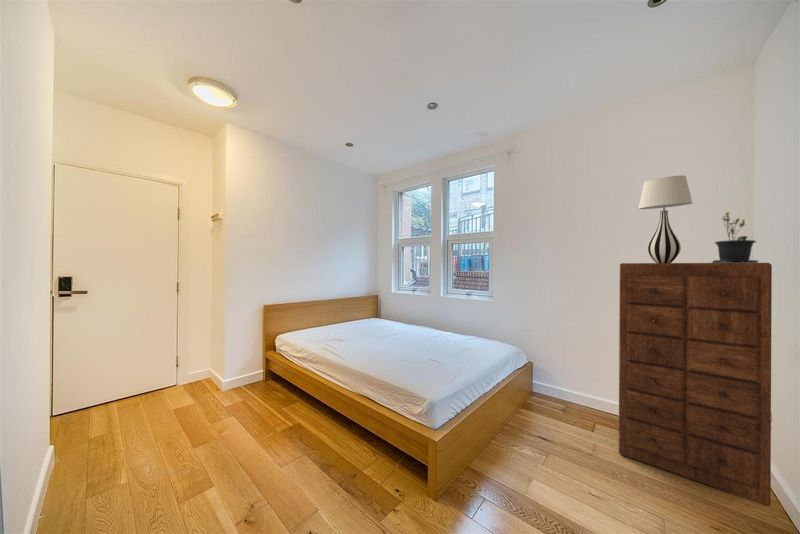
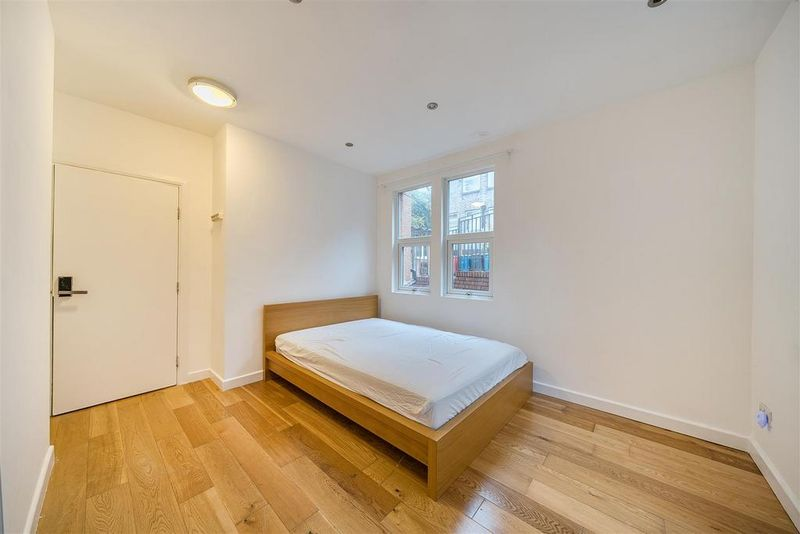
- dresser [618,262,773,507]
- table lamp [637,175,693,263]
- potted plant [711,211,759,263]
